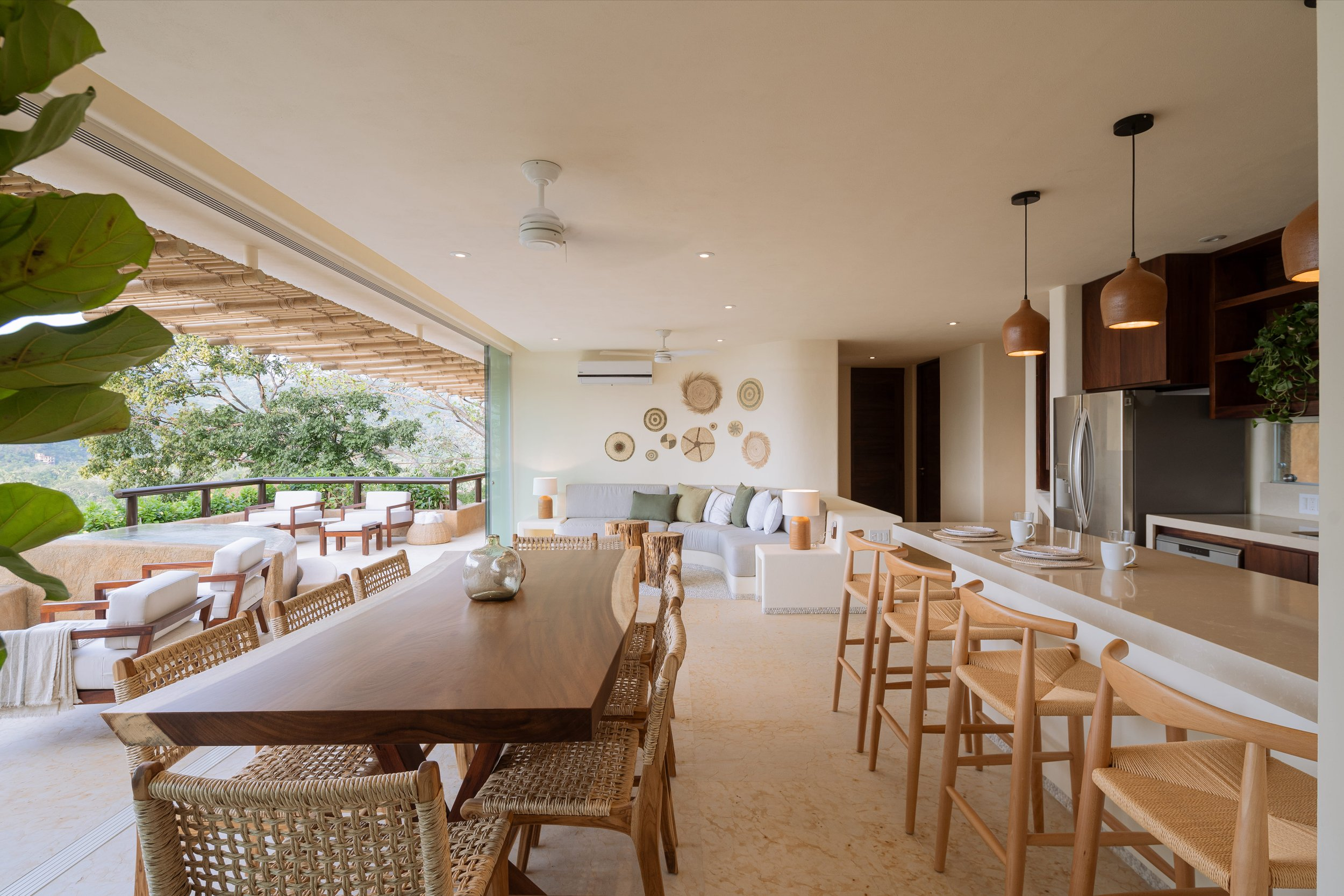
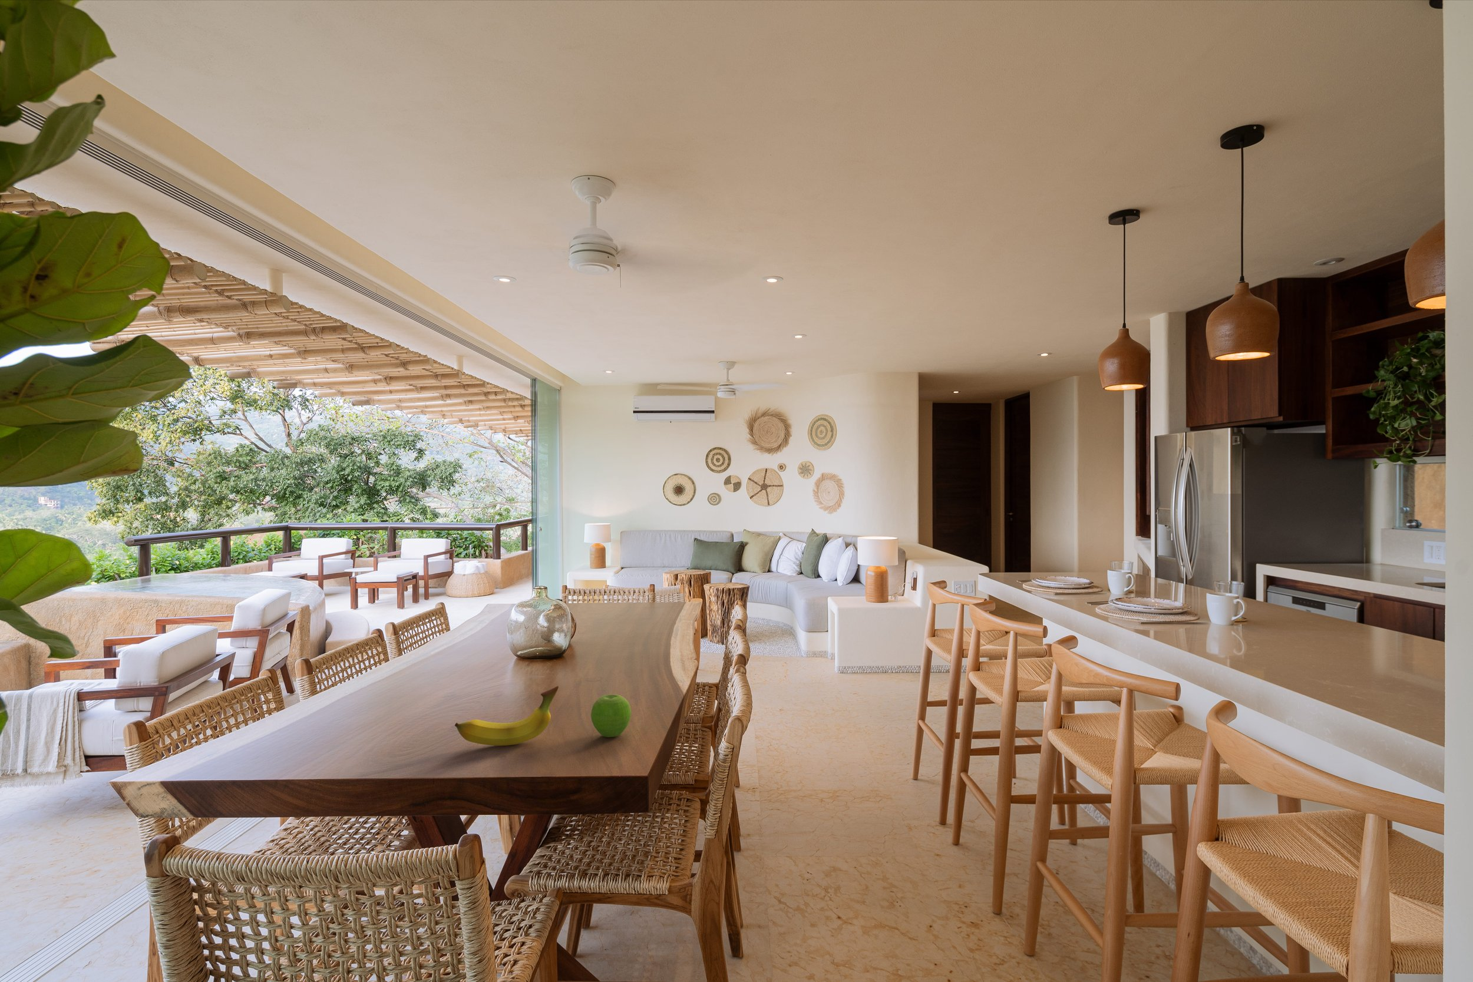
+ fruit [454,686,559,746]
+ fruit [591,694,631,738]
